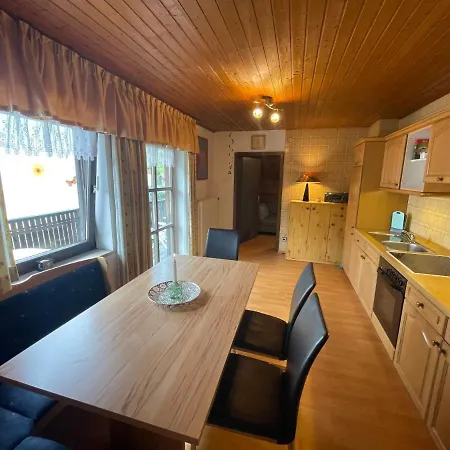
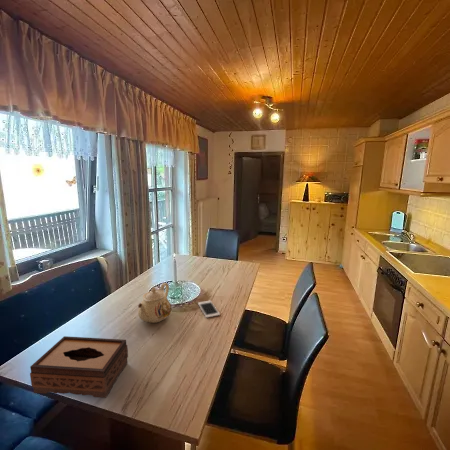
+ teapot [137,282,172,324]
+ cell phone [197,300,221,319]
+ tissue box [29,335,129,399]
